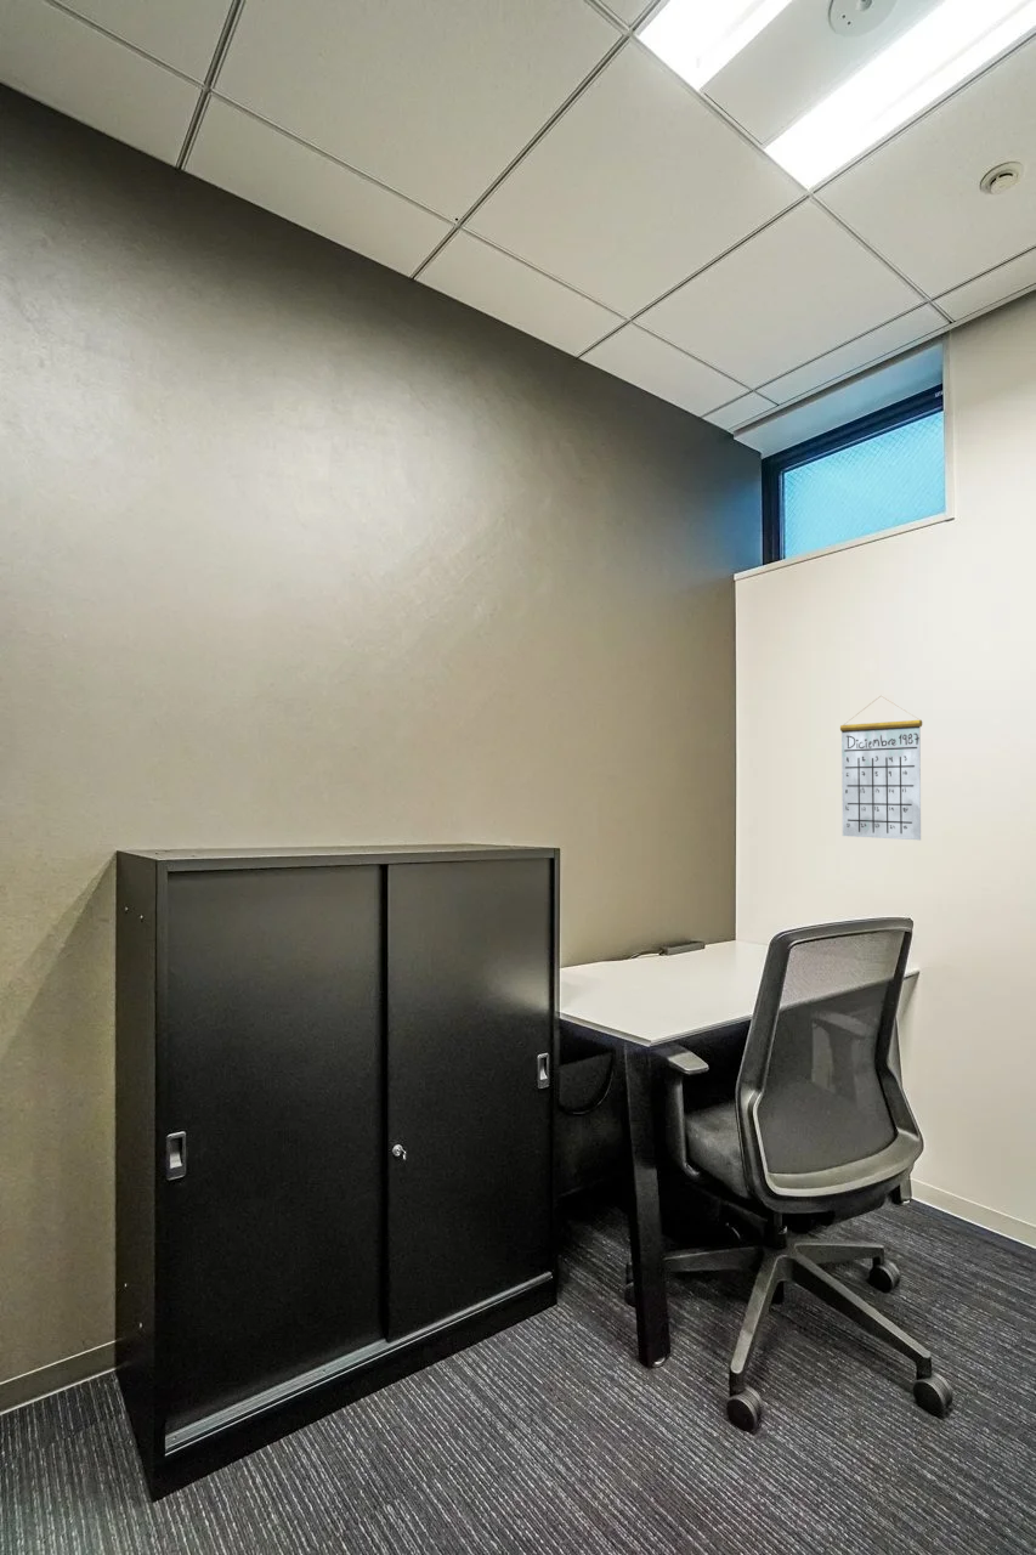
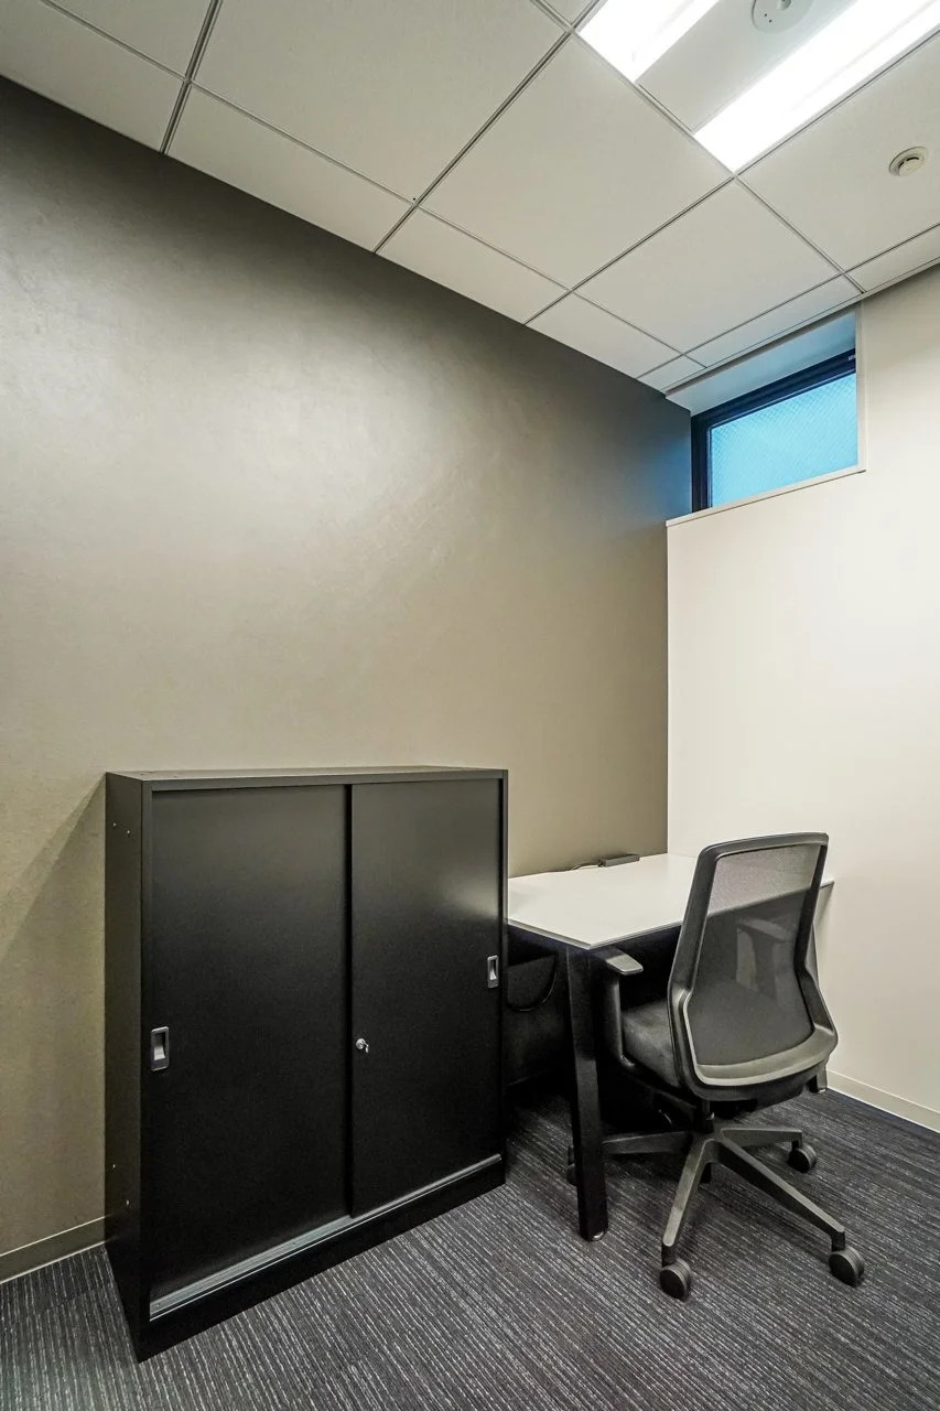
- calendar [839,695,923,841]
